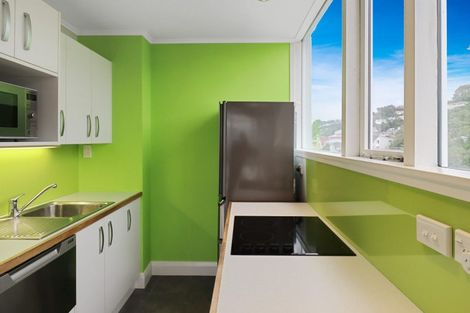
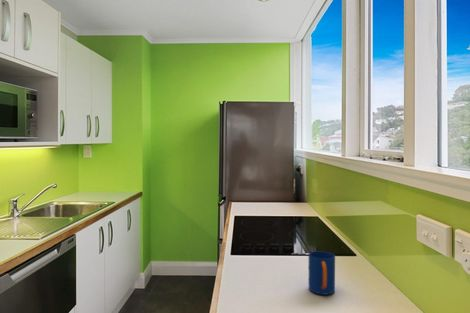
+ mug [308,250,336,296]
